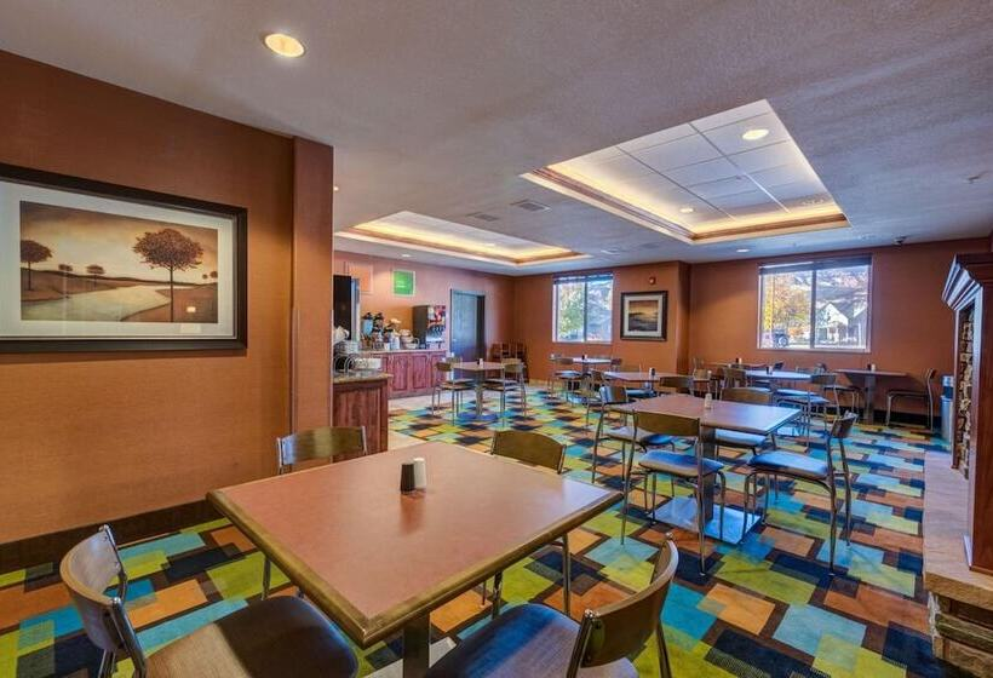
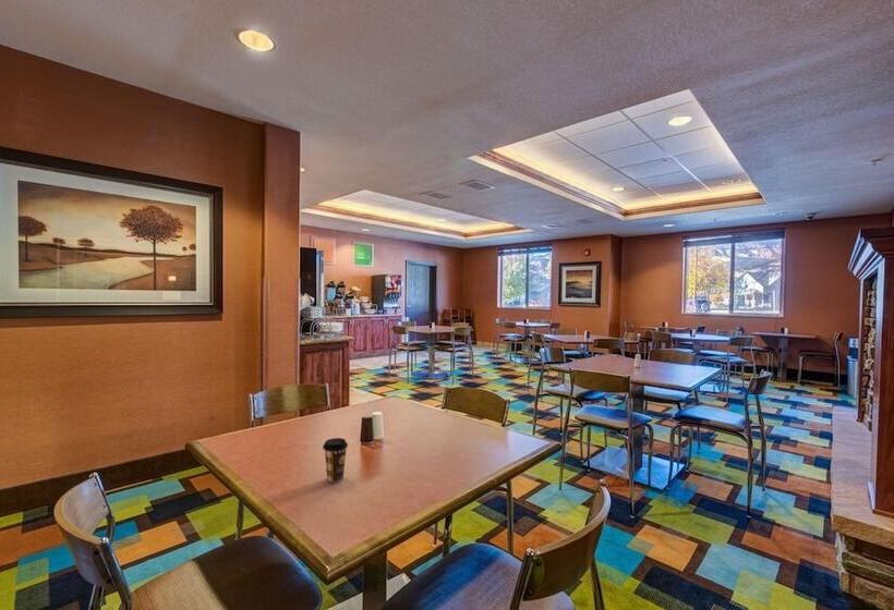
+ coffee cup [322,437,349,483]
